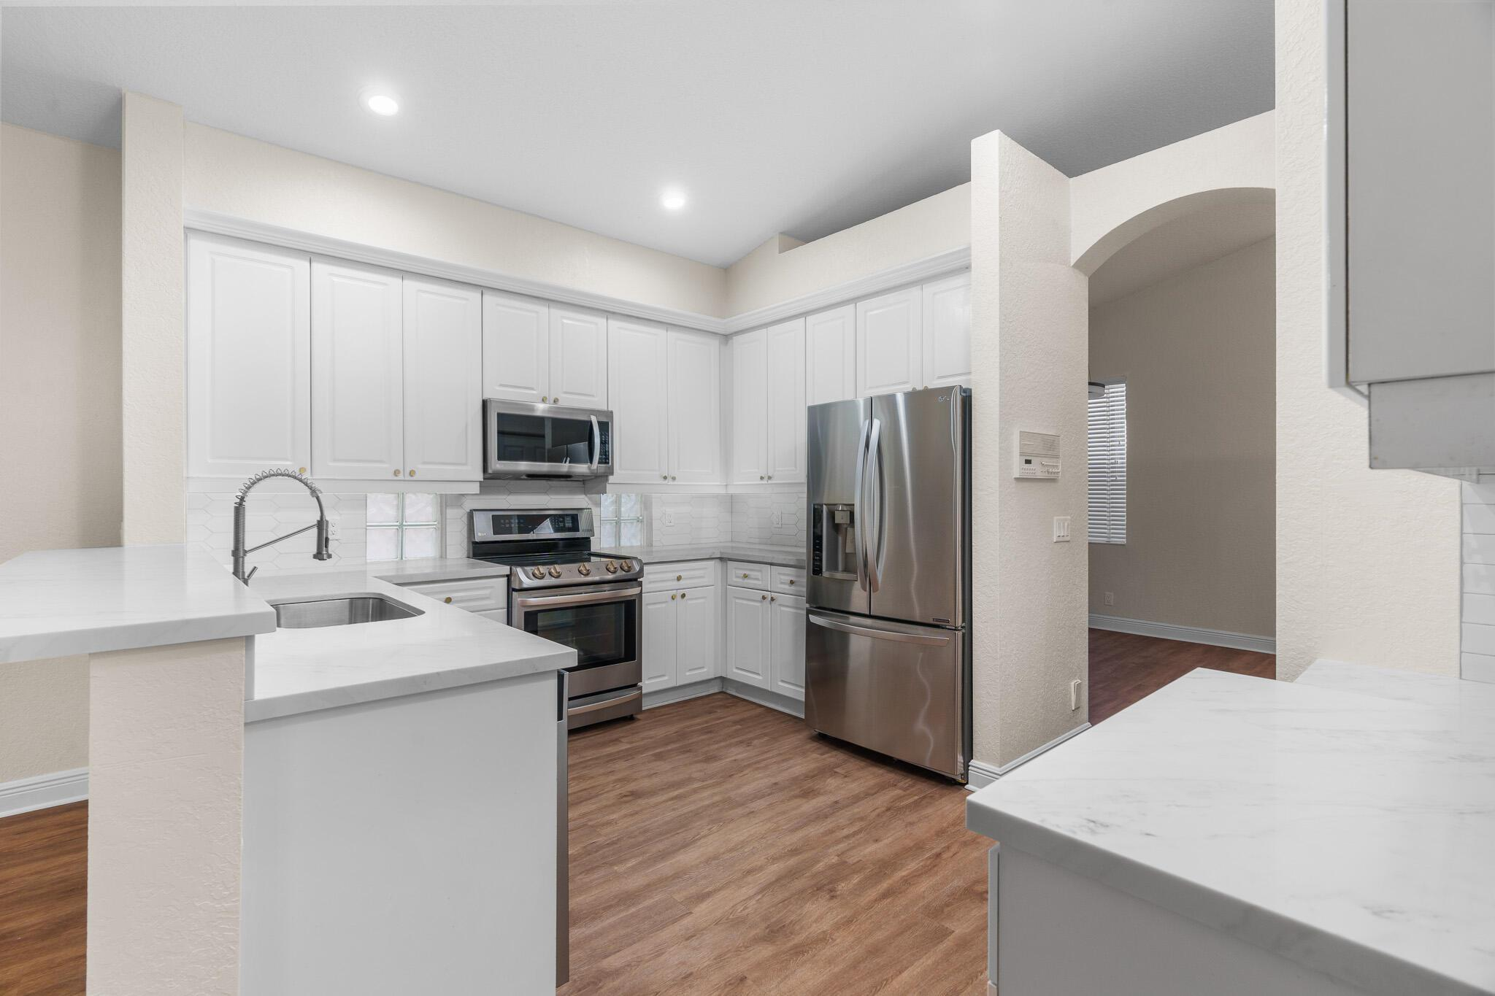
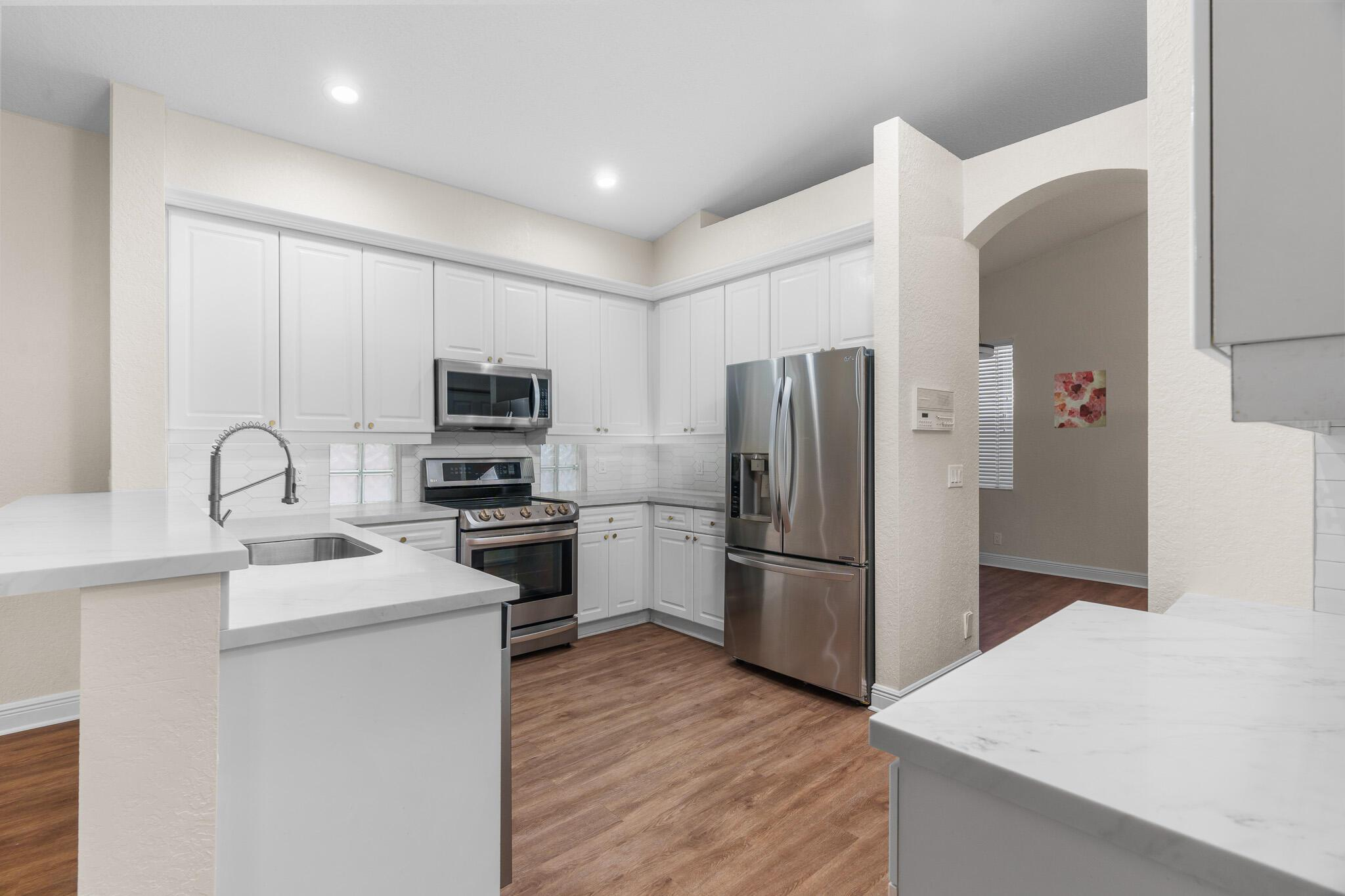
+ wall art [1053,369,1107,429]
